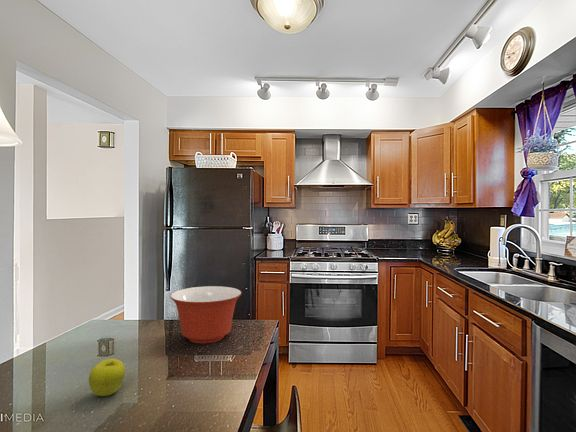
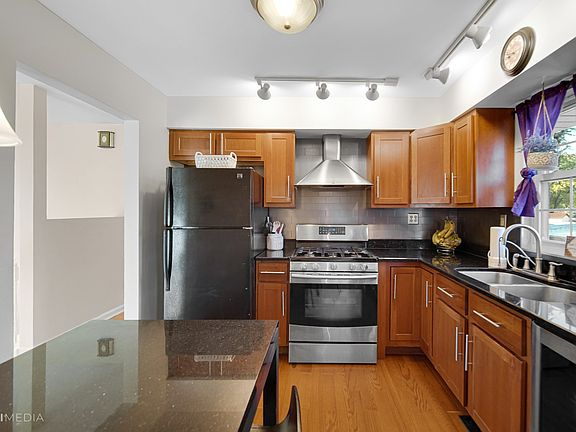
- mixing bowl [169,285,242,344]
- fruit [88,358,126,397]
